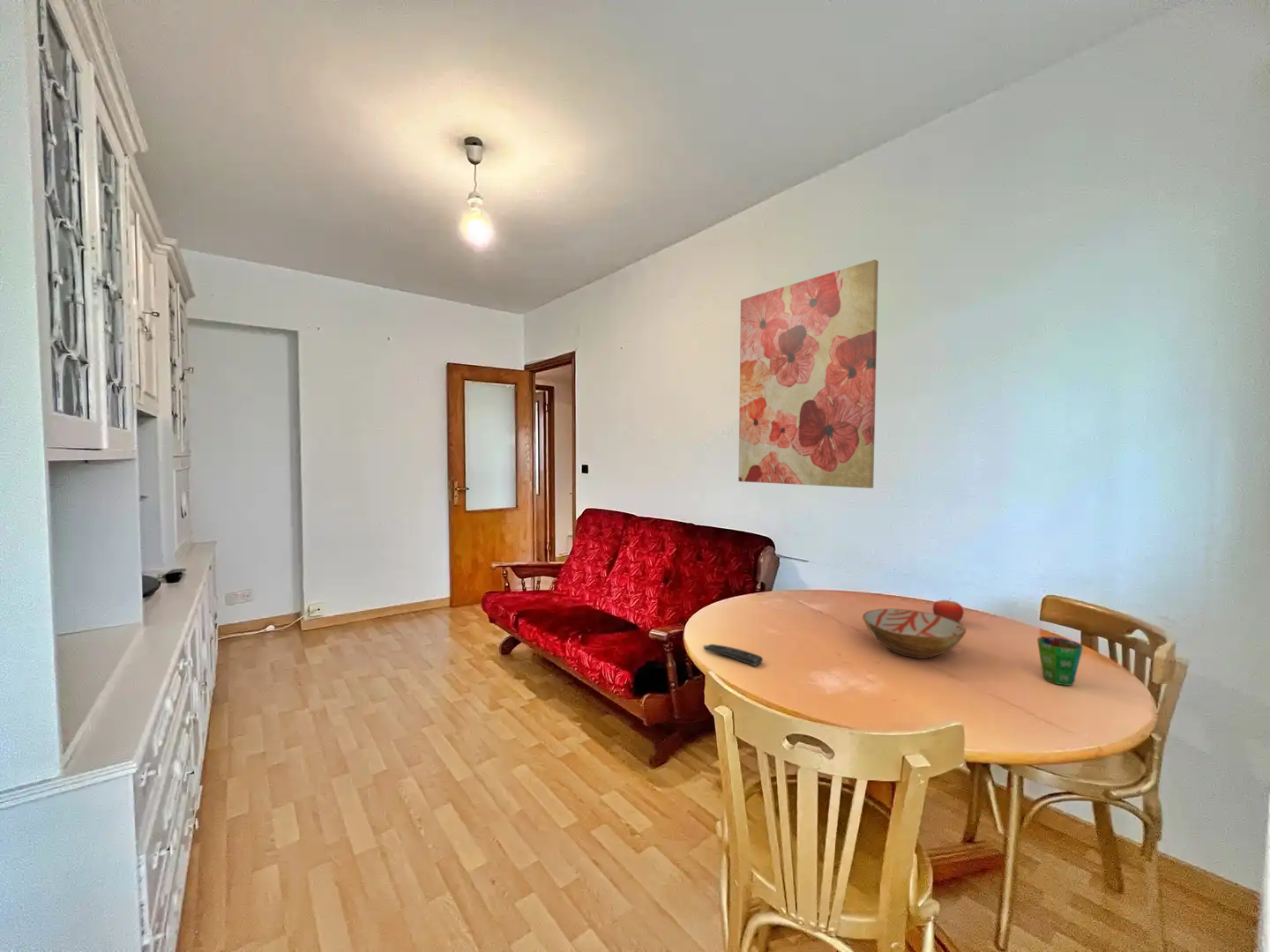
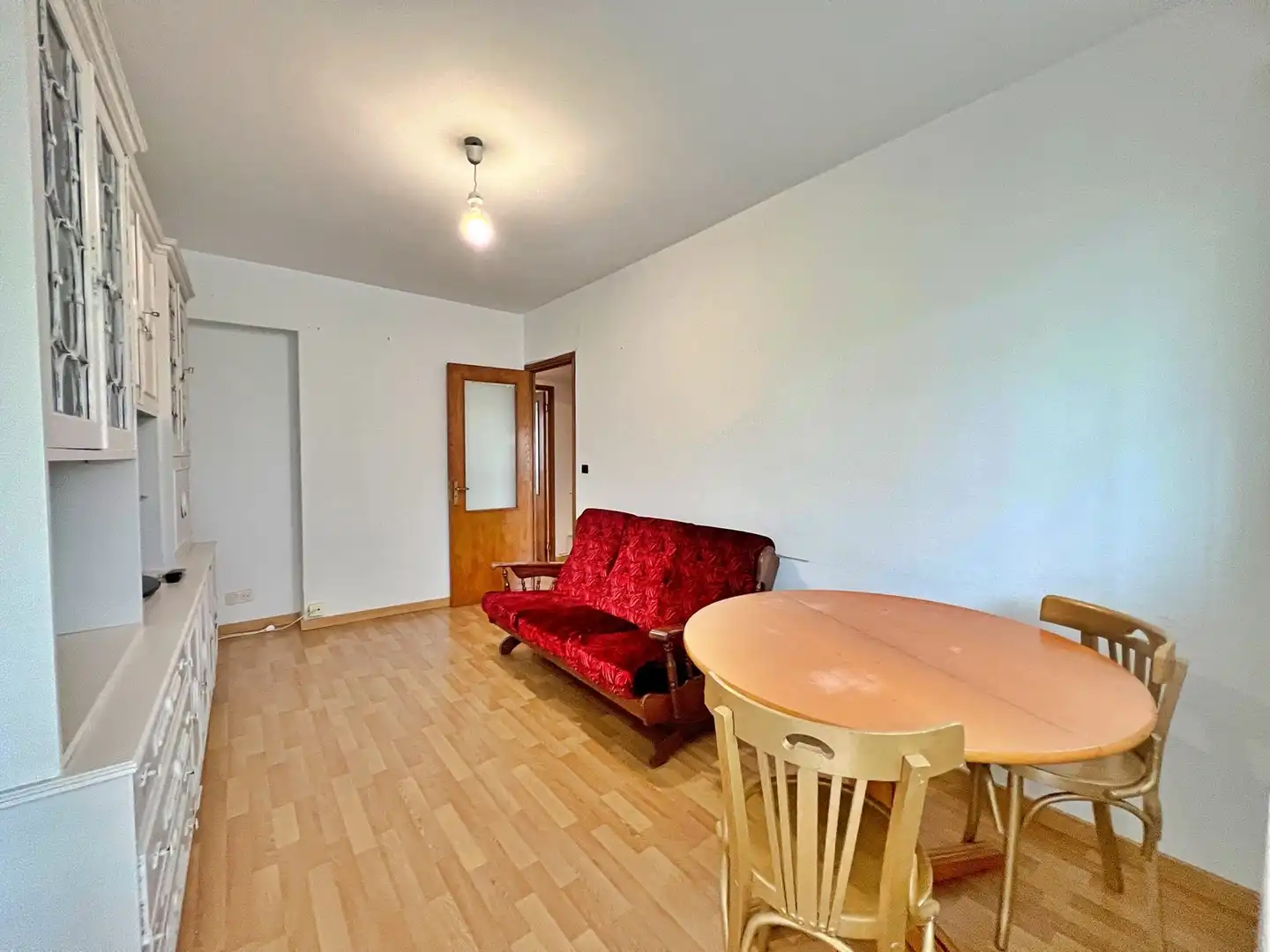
- remote control [702,643,764,667]
- bowl [862,608,967,659]
- cup [1036,636,1084,687]
- fruit [932,597,965,623]
- wall art [737,259,879,489]
